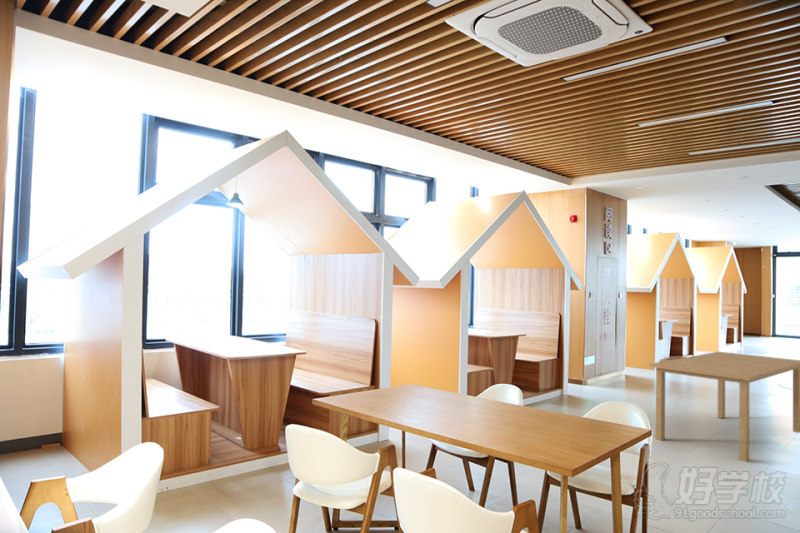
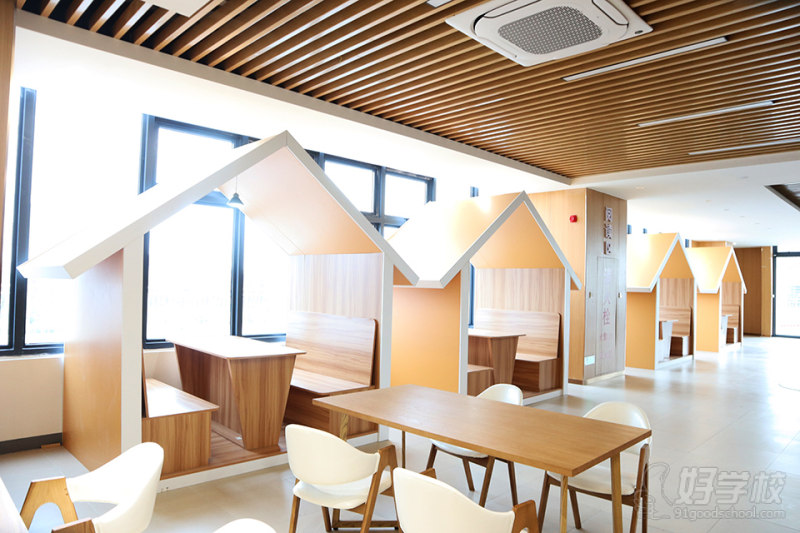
- dining table [648,351,800,463]
